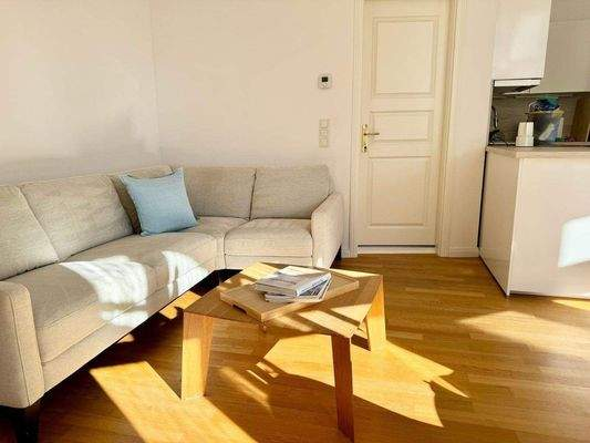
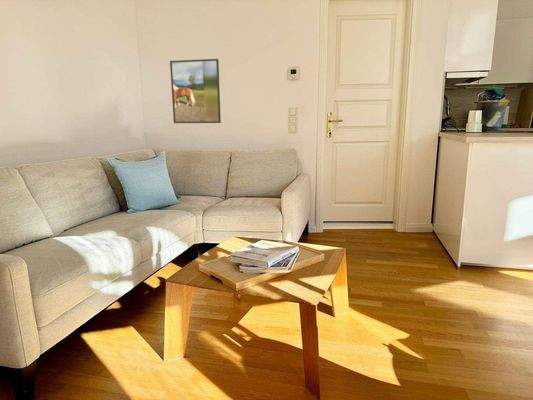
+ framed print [169,58,222,124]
